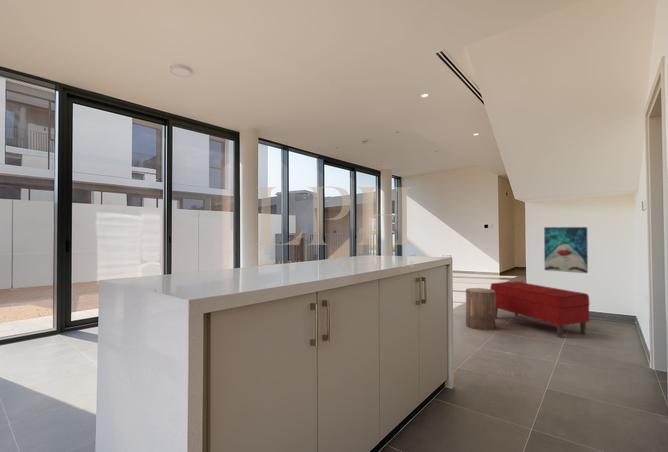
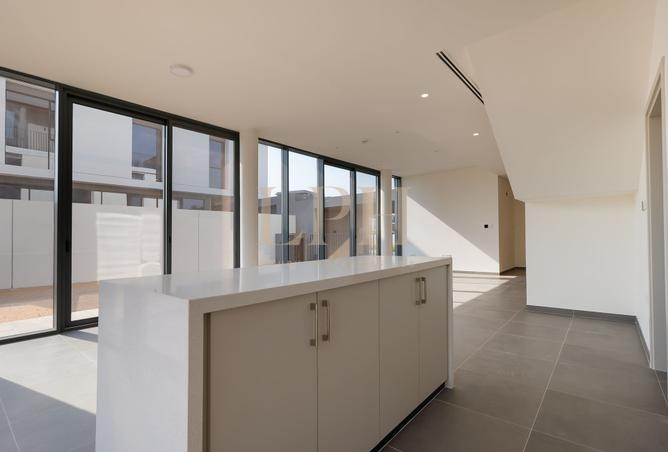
- wall art [543,226,589,274]
- stool [465,287,496,331]
- bench [489,280,591,339]
